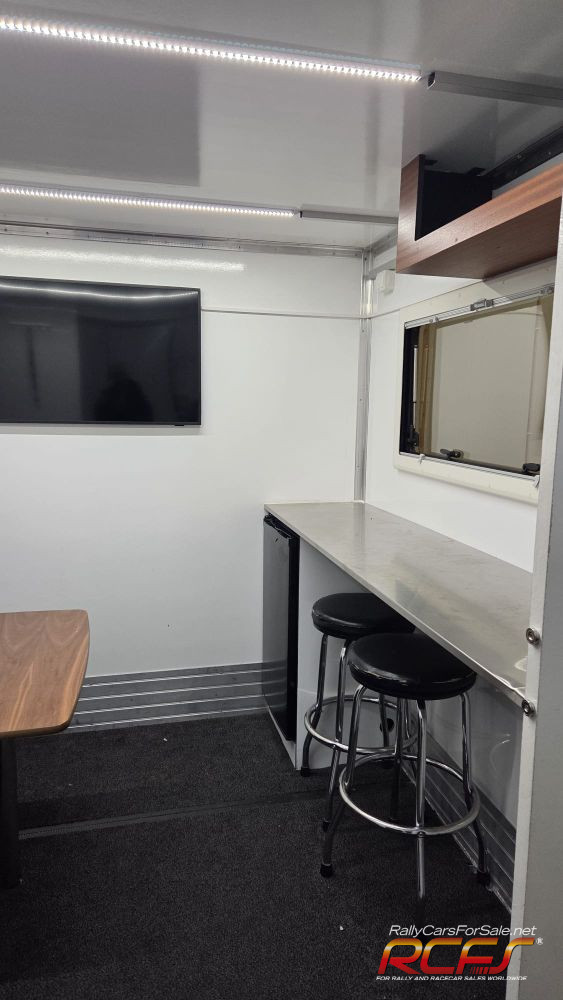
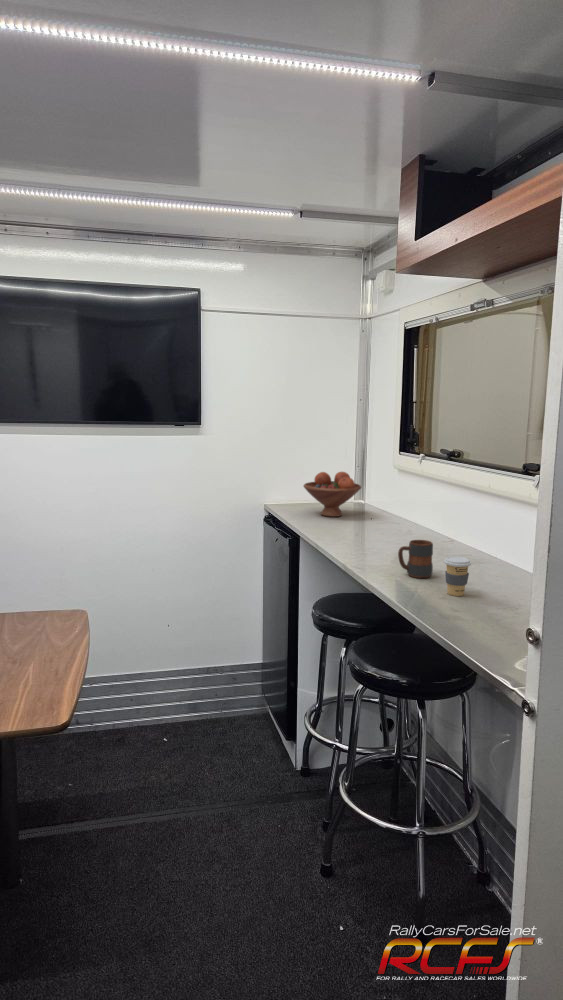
+ coffee cup [443,556,472,597]
+ mug [397,539,434,579]
+ fruit bowl [302,471,362,518]
